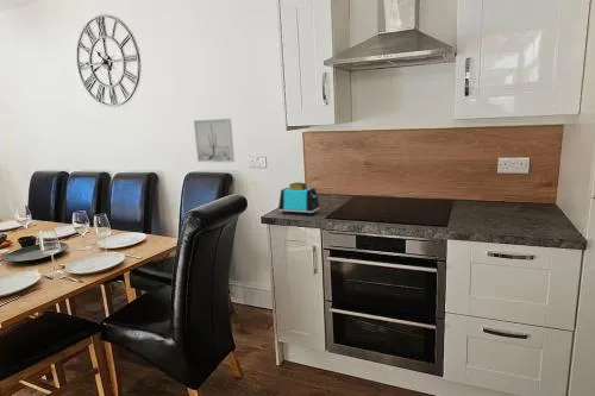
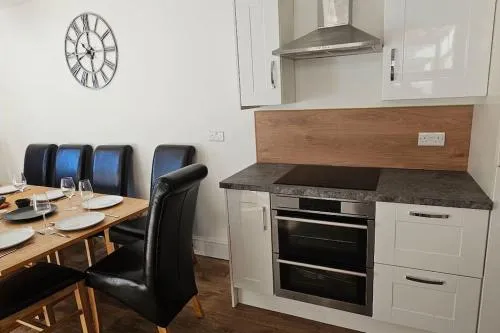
- toaster [277,182,320,216]
- wall art [193,118,236,163]
